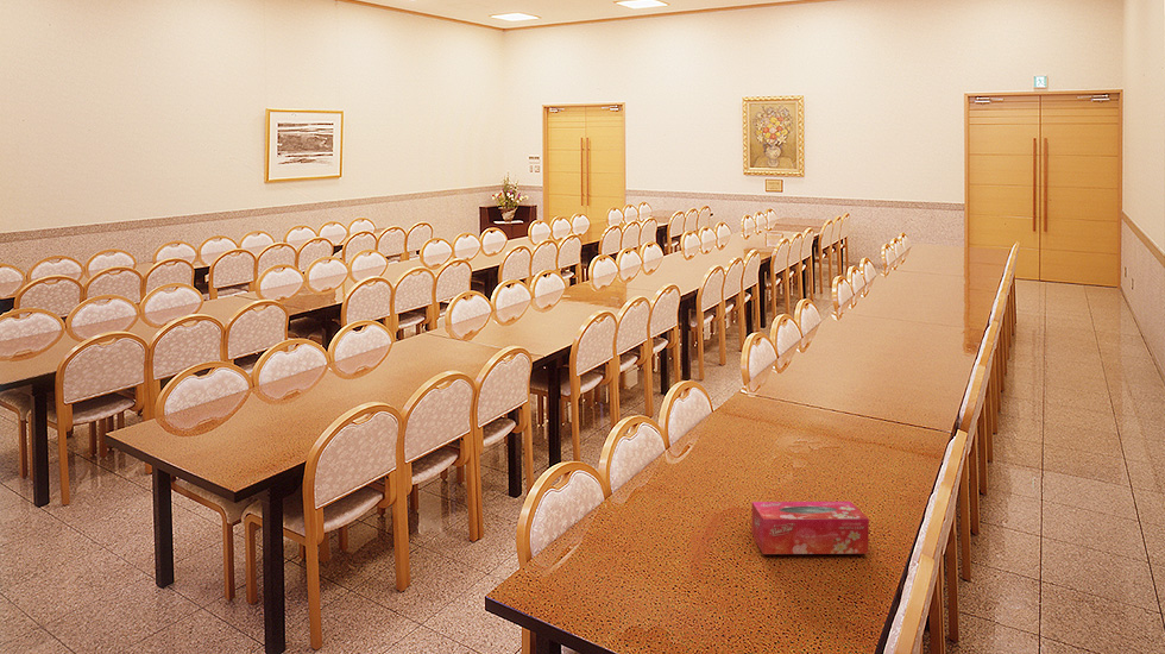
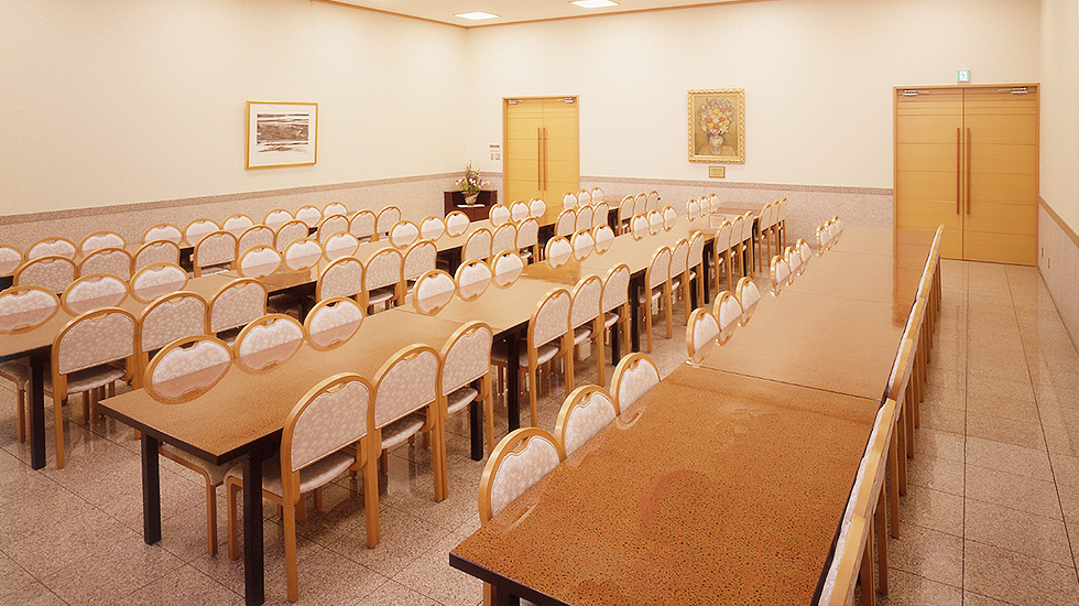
- tissue box [750,501,870,555]
